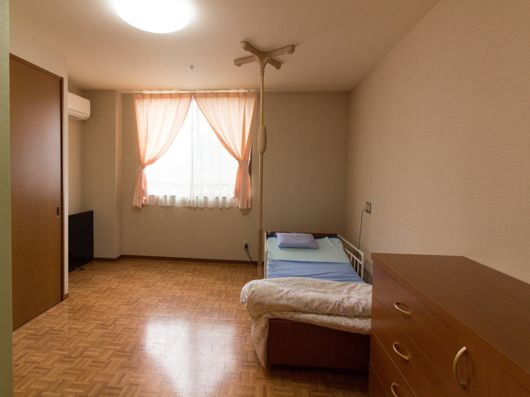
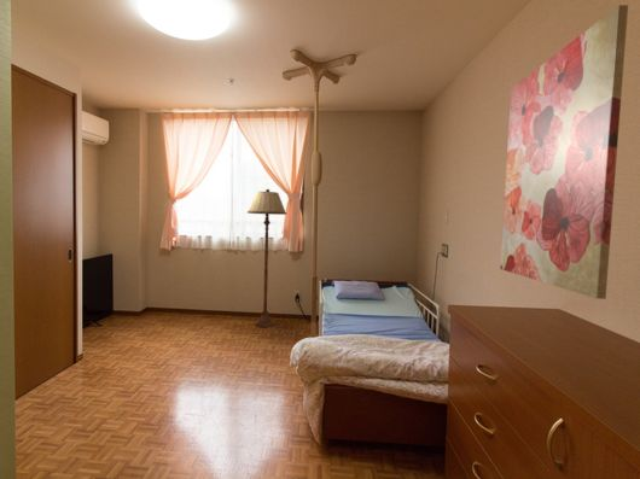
+ floor lamp [246,188,287,328]
+ wall art [499,4,629,300]
